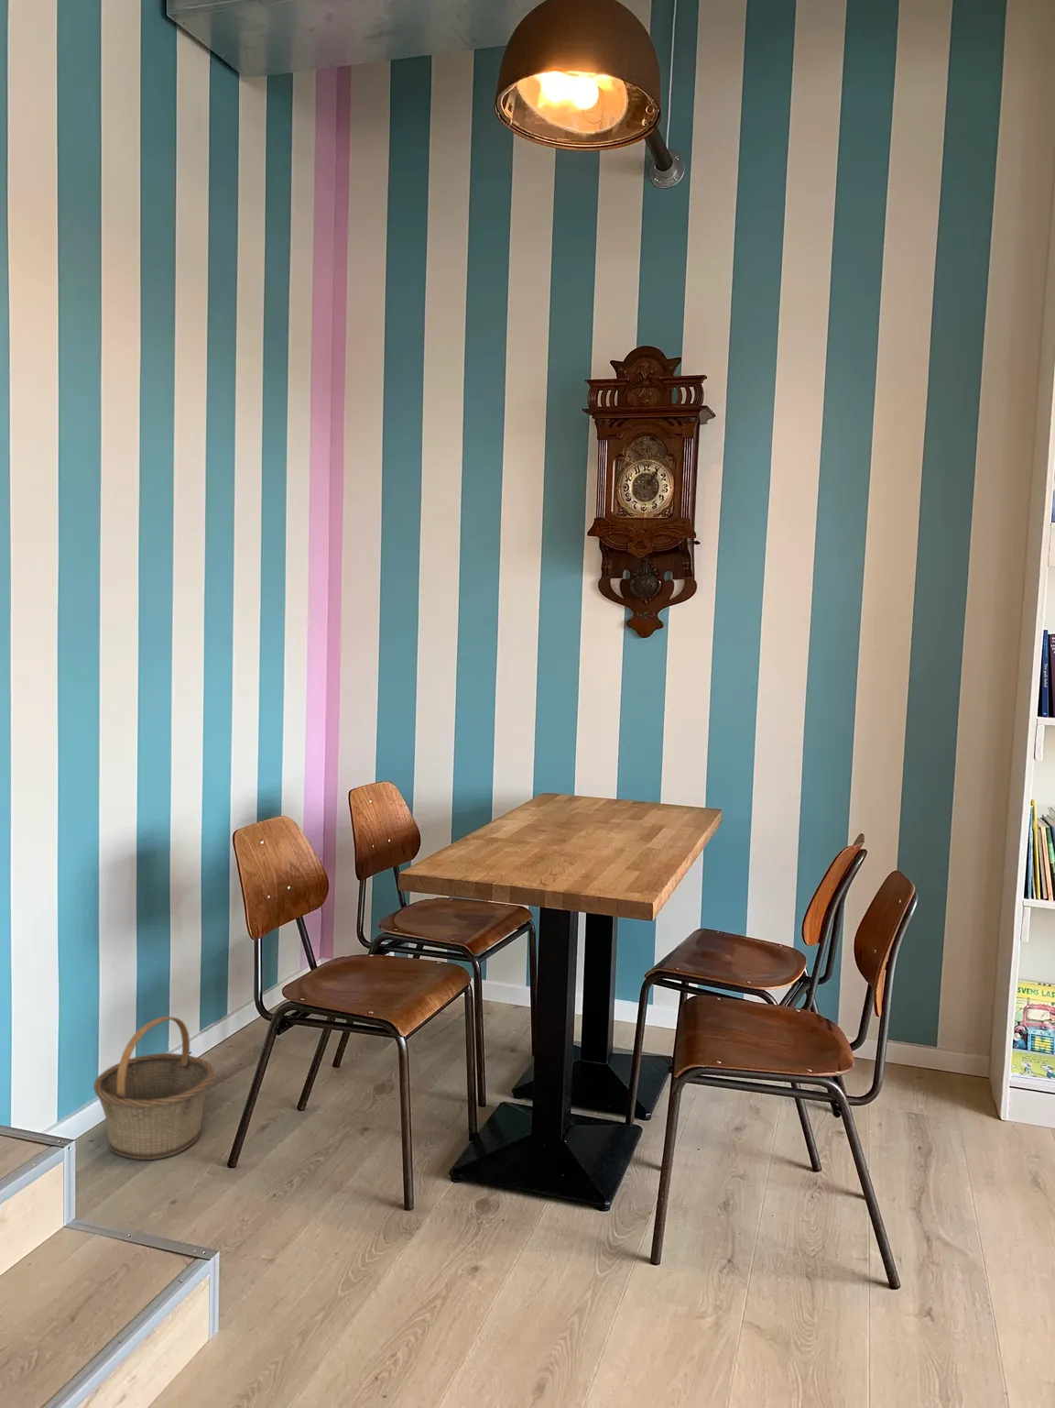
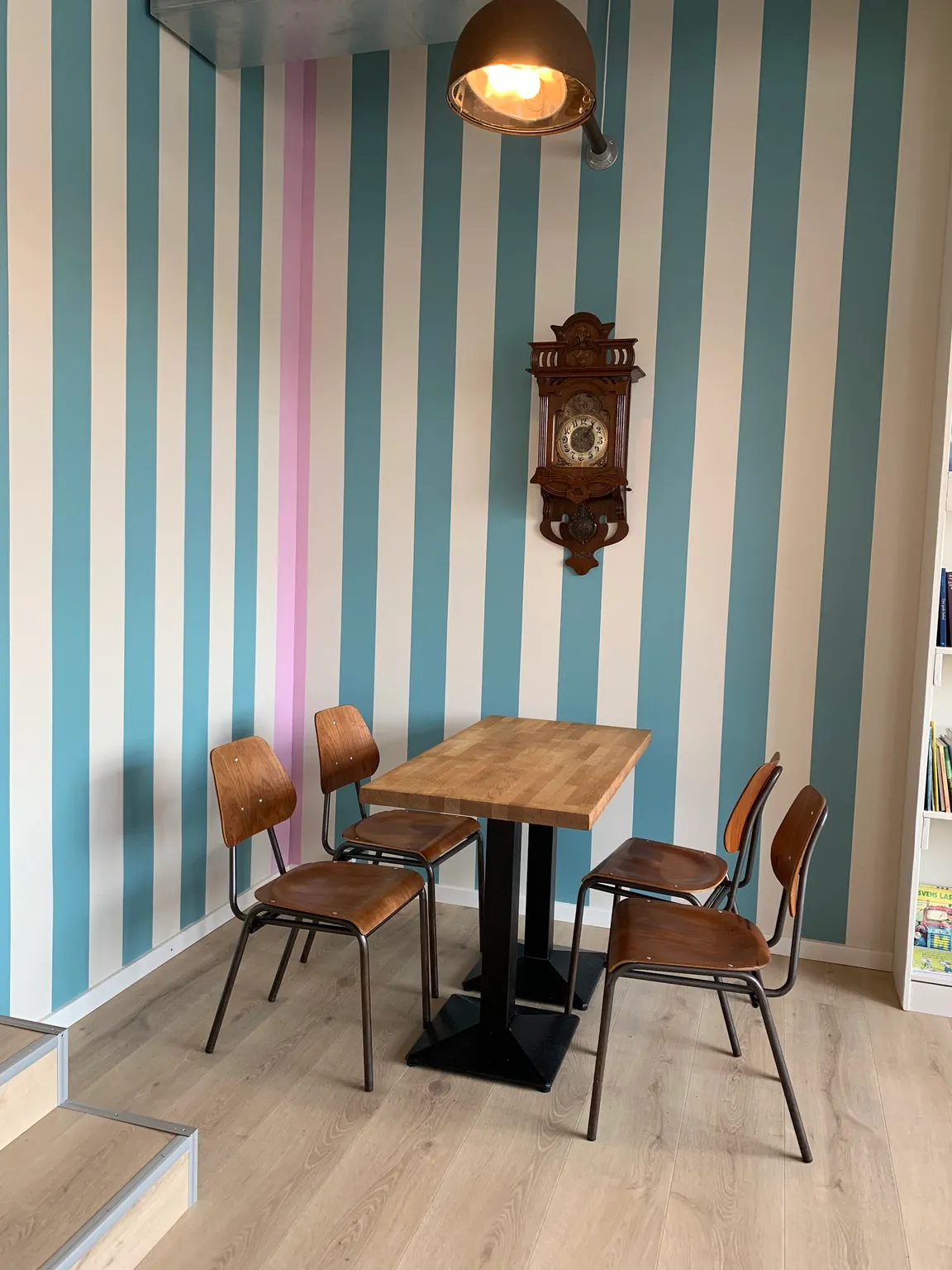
- basket [92,1016,215,1161]
